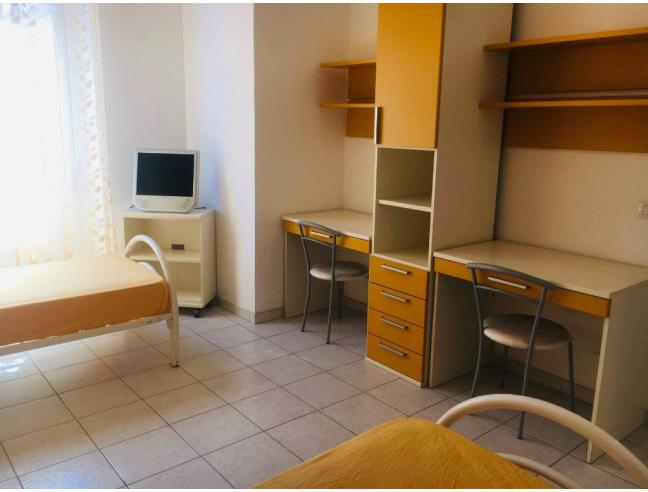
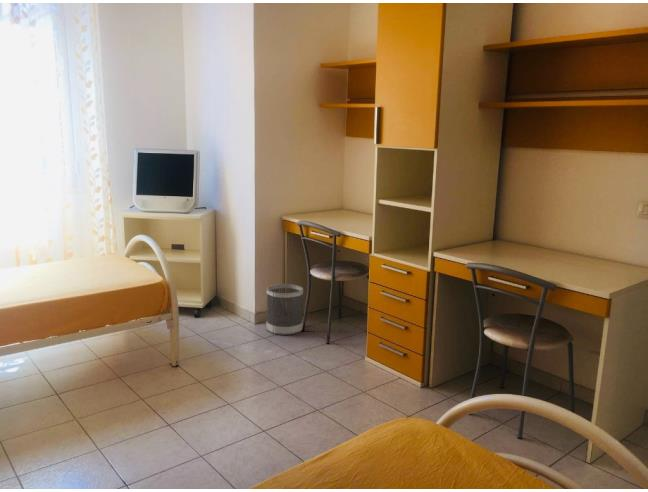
+ wastebasket [265,283,304,336]
